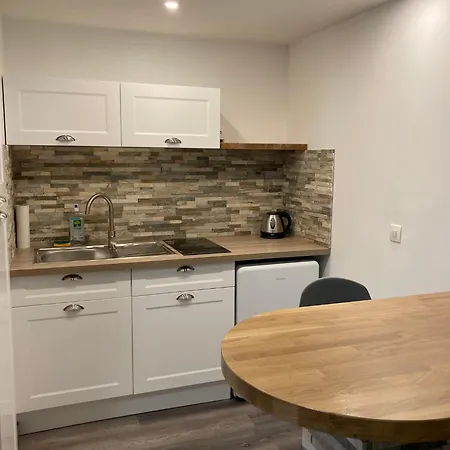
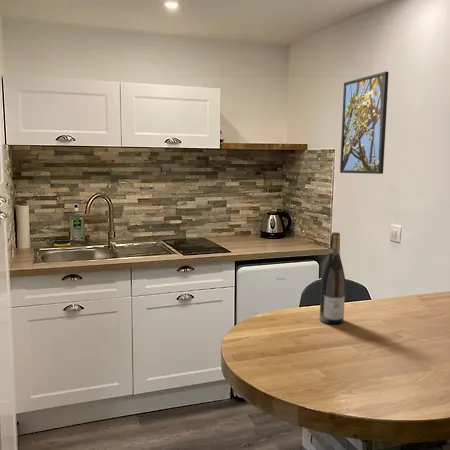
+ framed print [339,70,390,175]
+ wine bottle [319,231,346,325]
